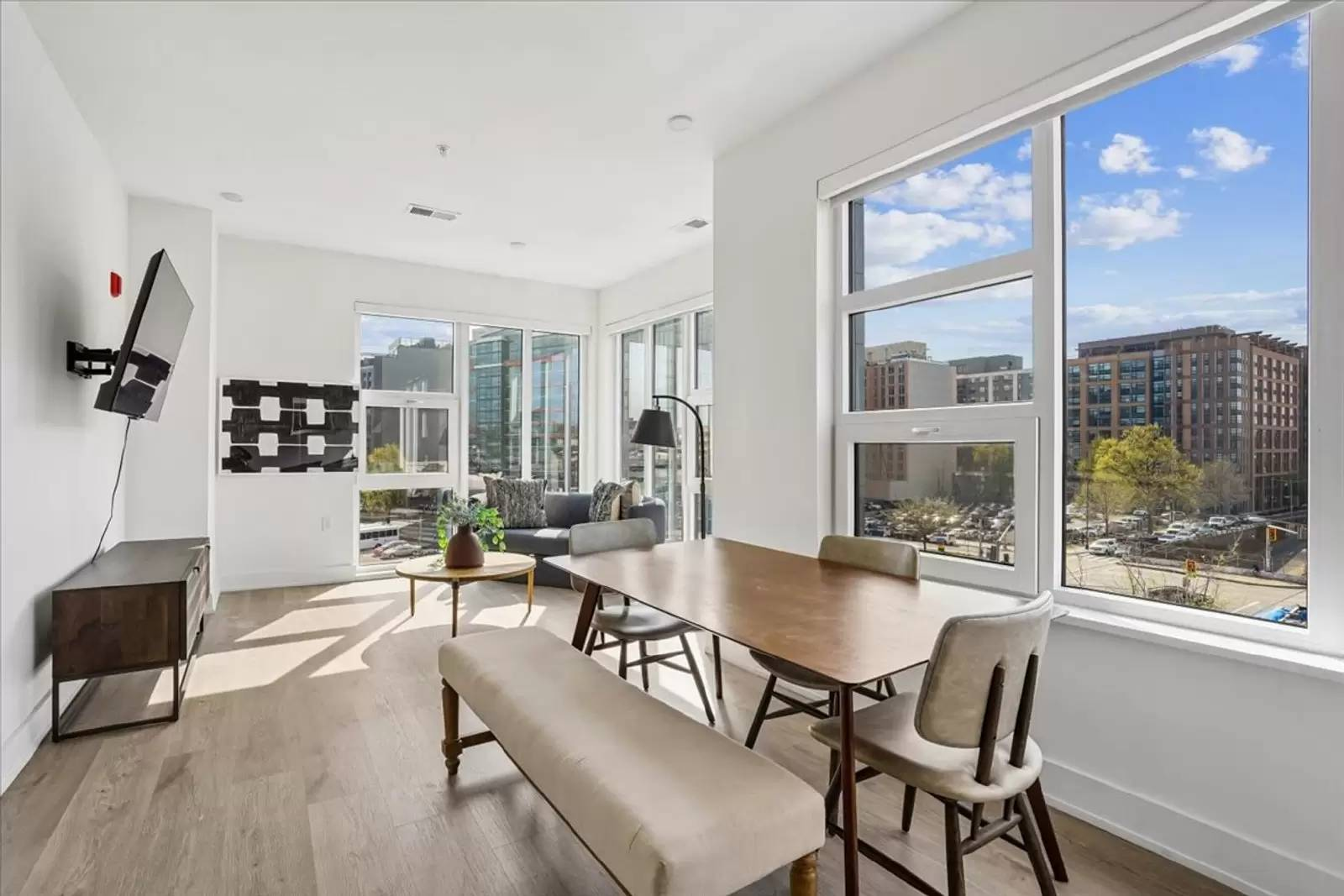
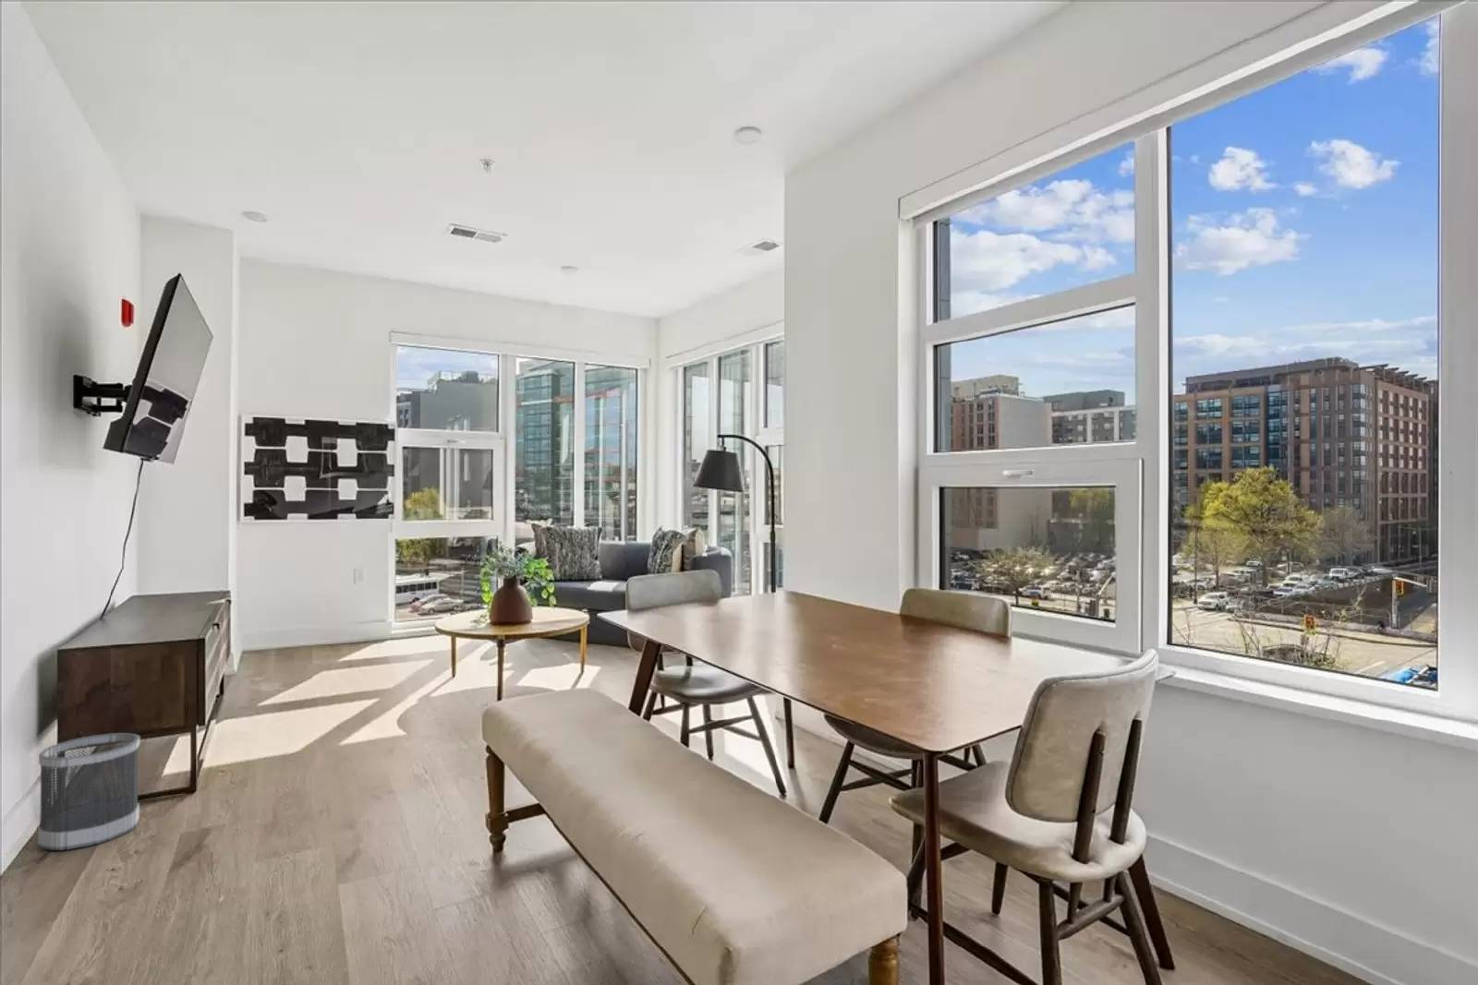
+ wastebasket [37,732,142,851]
